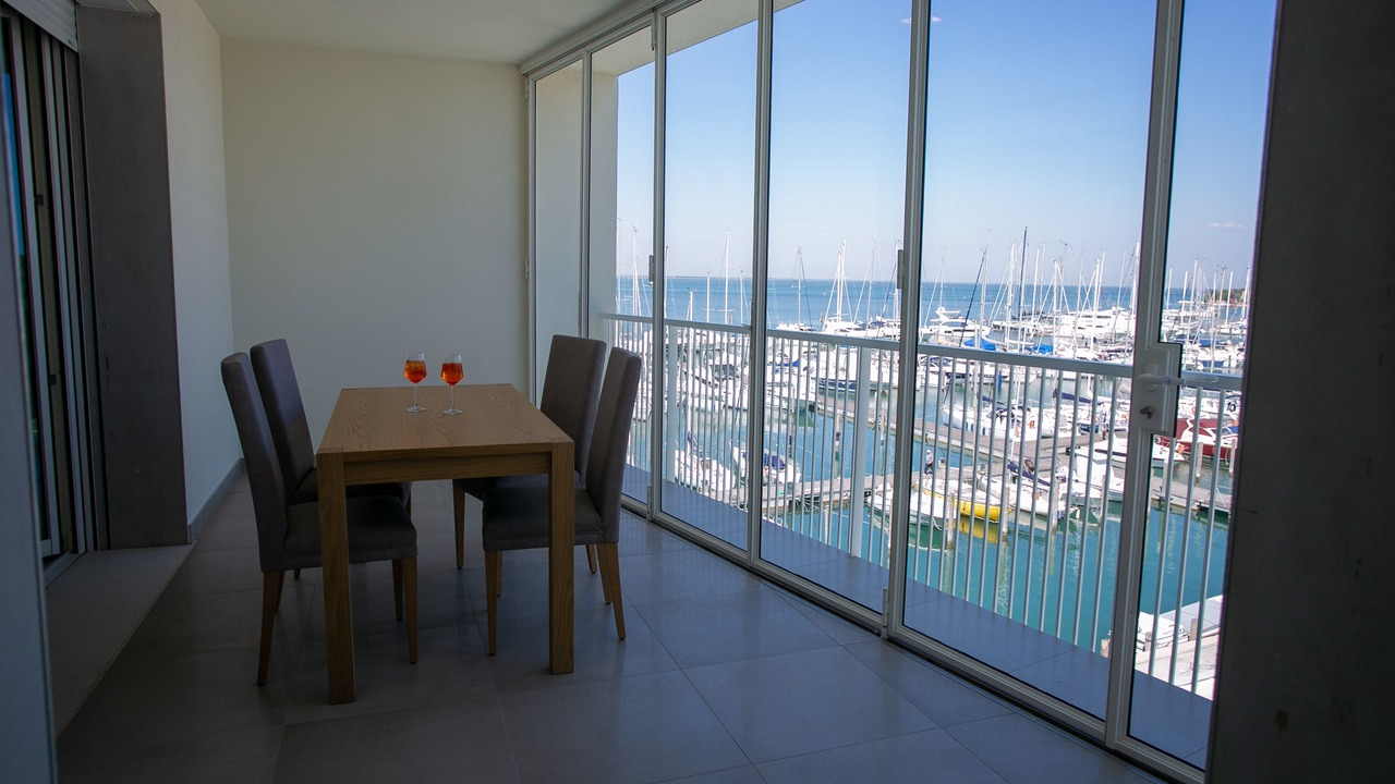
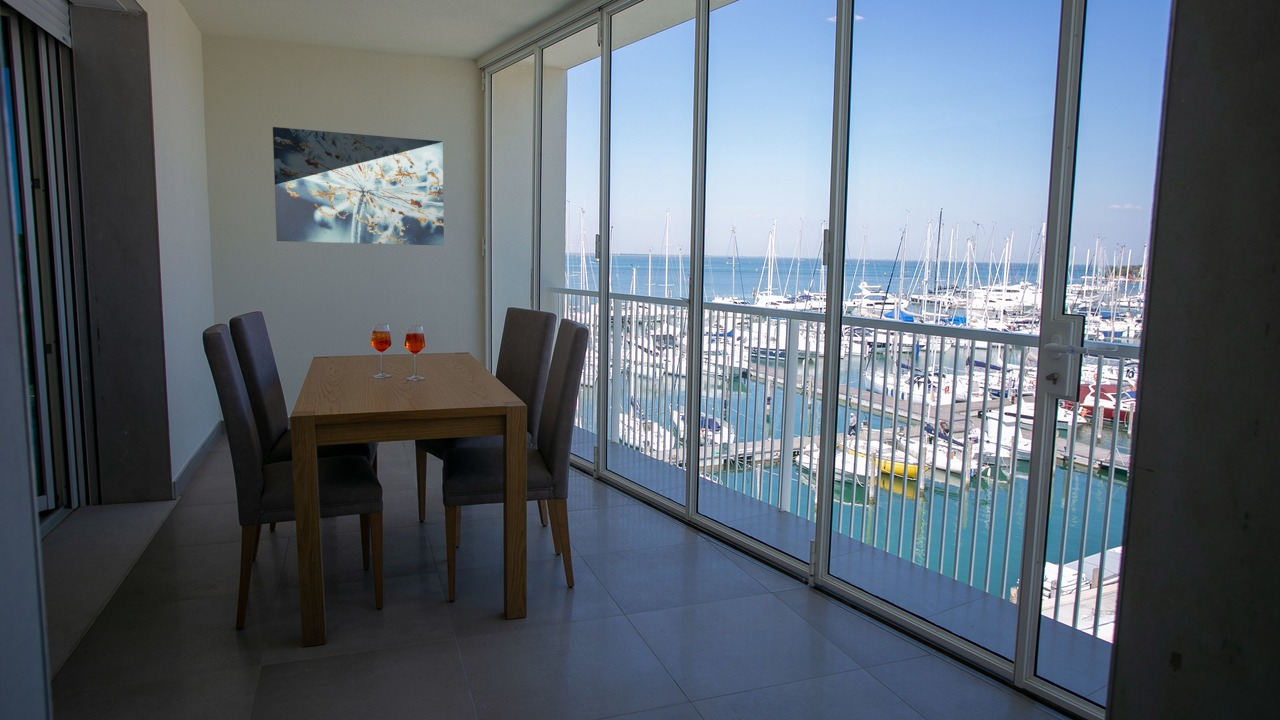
+ wall art [272,126,445,246]
